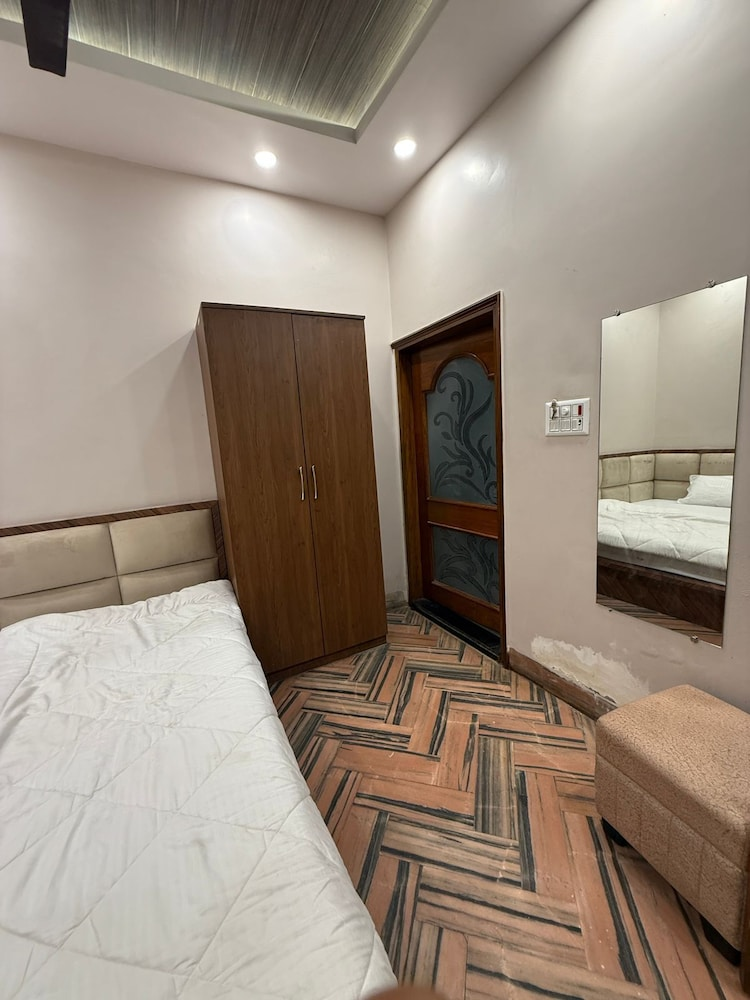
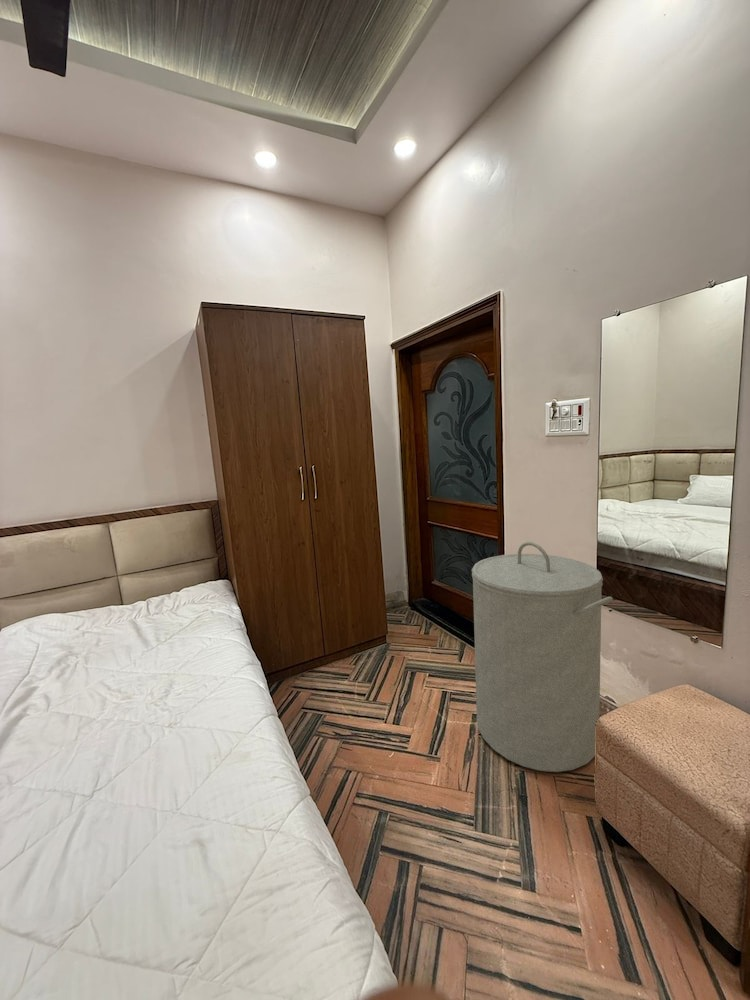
+ laundry hamper [471,541,613,773]
